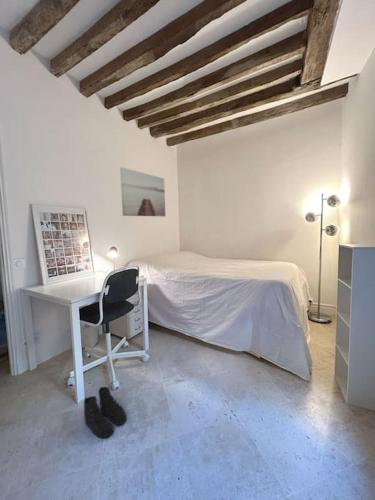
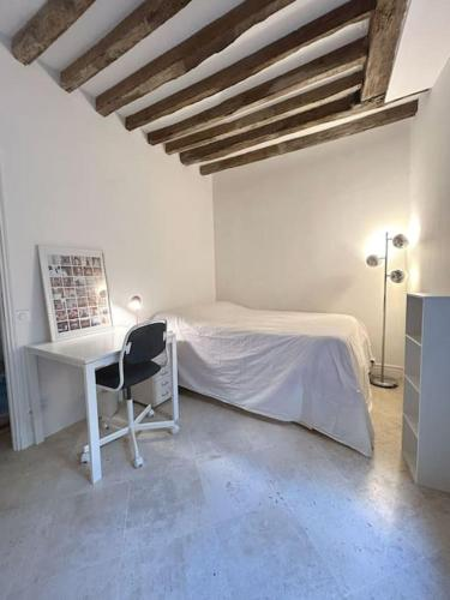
- wall art [119,166,166,217]
- boots [83,386,127,440]
